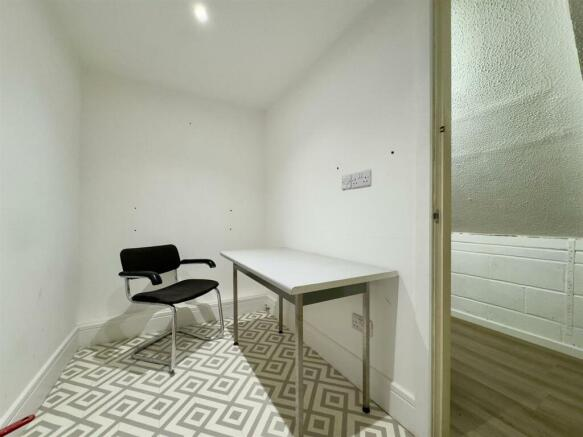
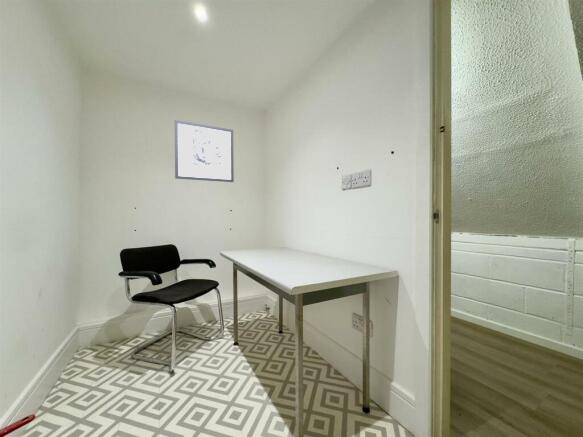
+ wall art [174,119,235,183]
